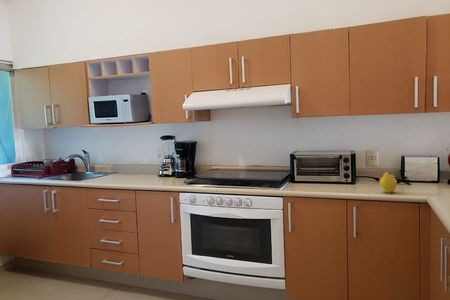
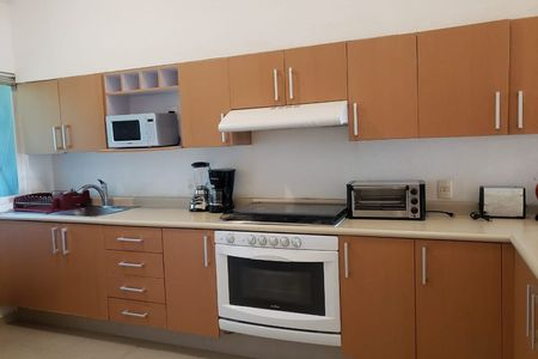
- fruit [379,171,398,194]
